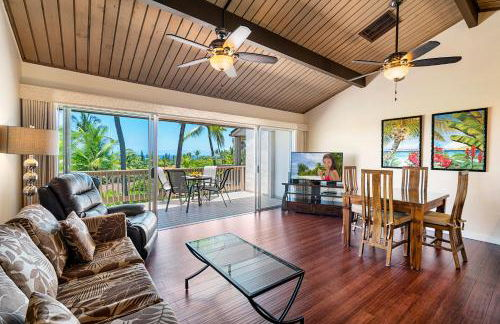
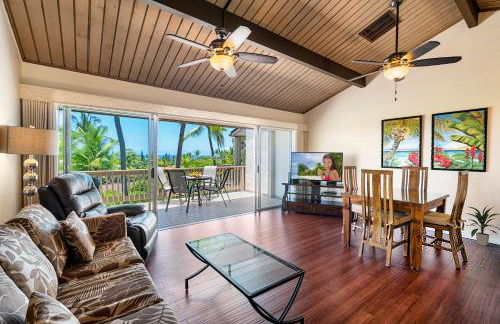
+ indoor plant [464,204,500,247]
